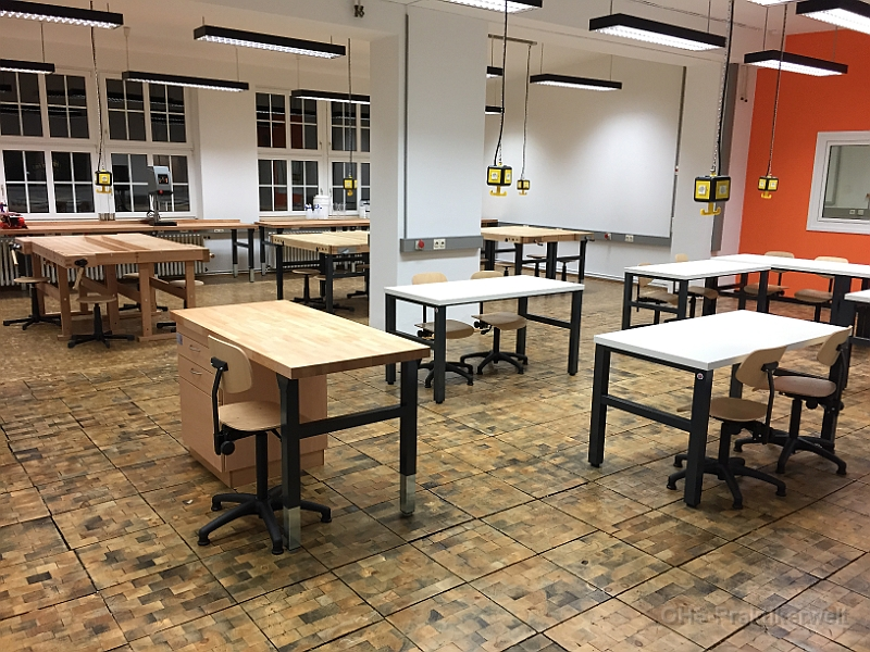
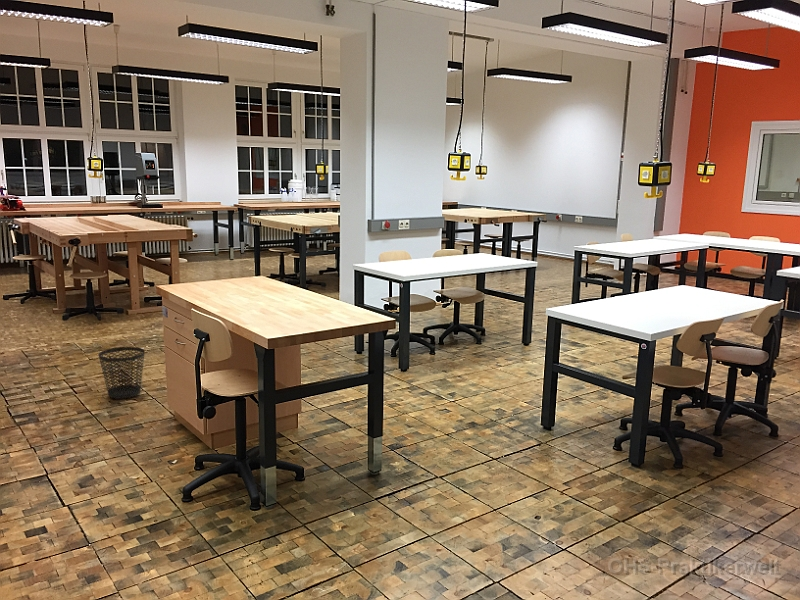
+ wastebasket [98,346,146,400]
